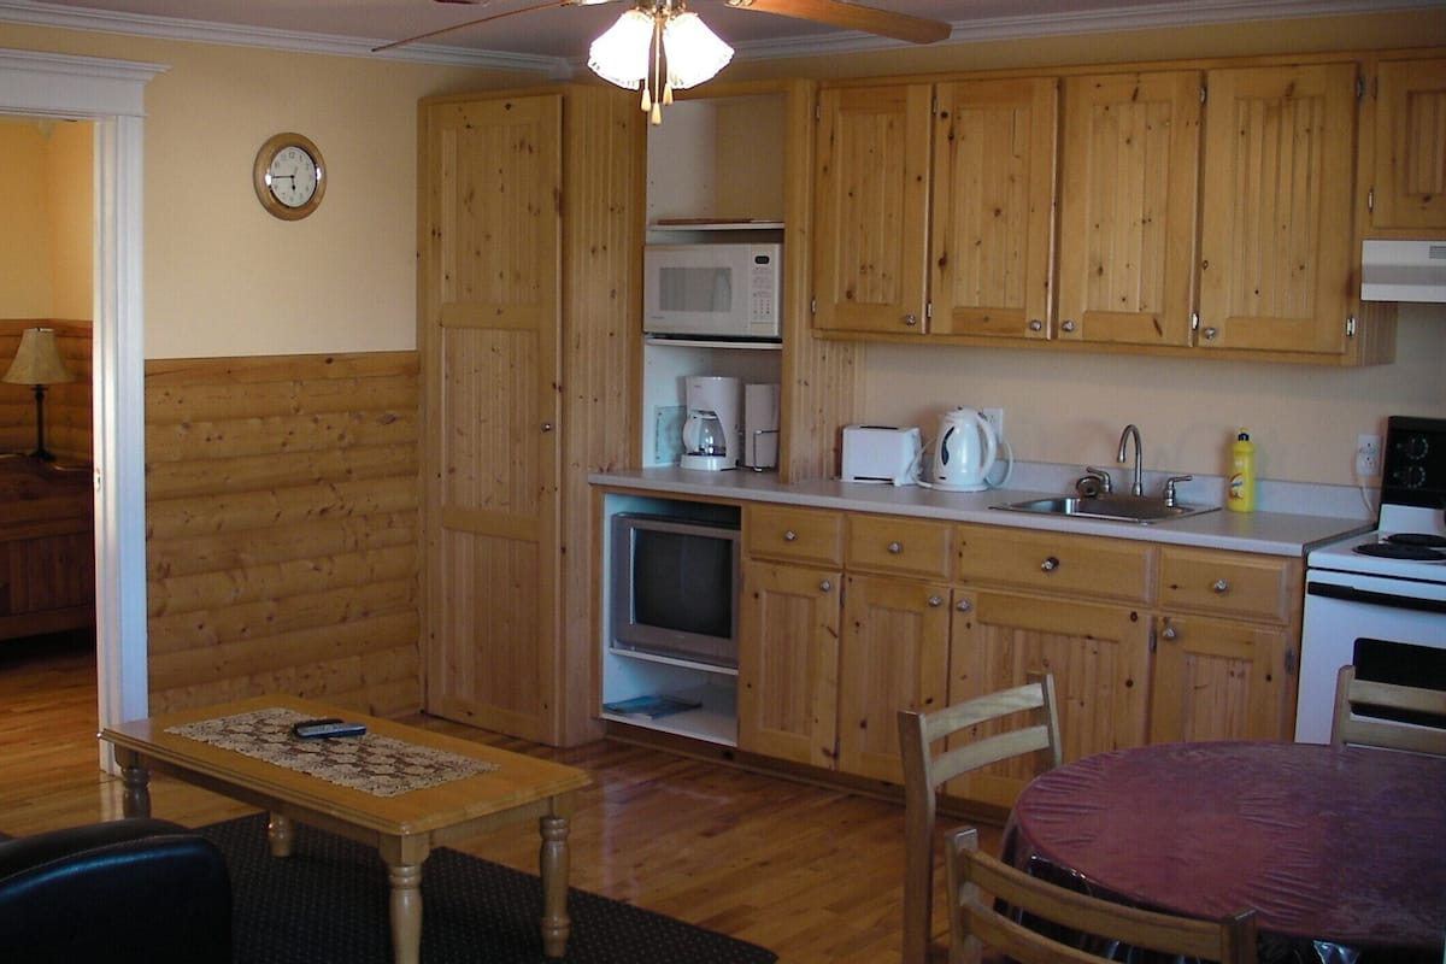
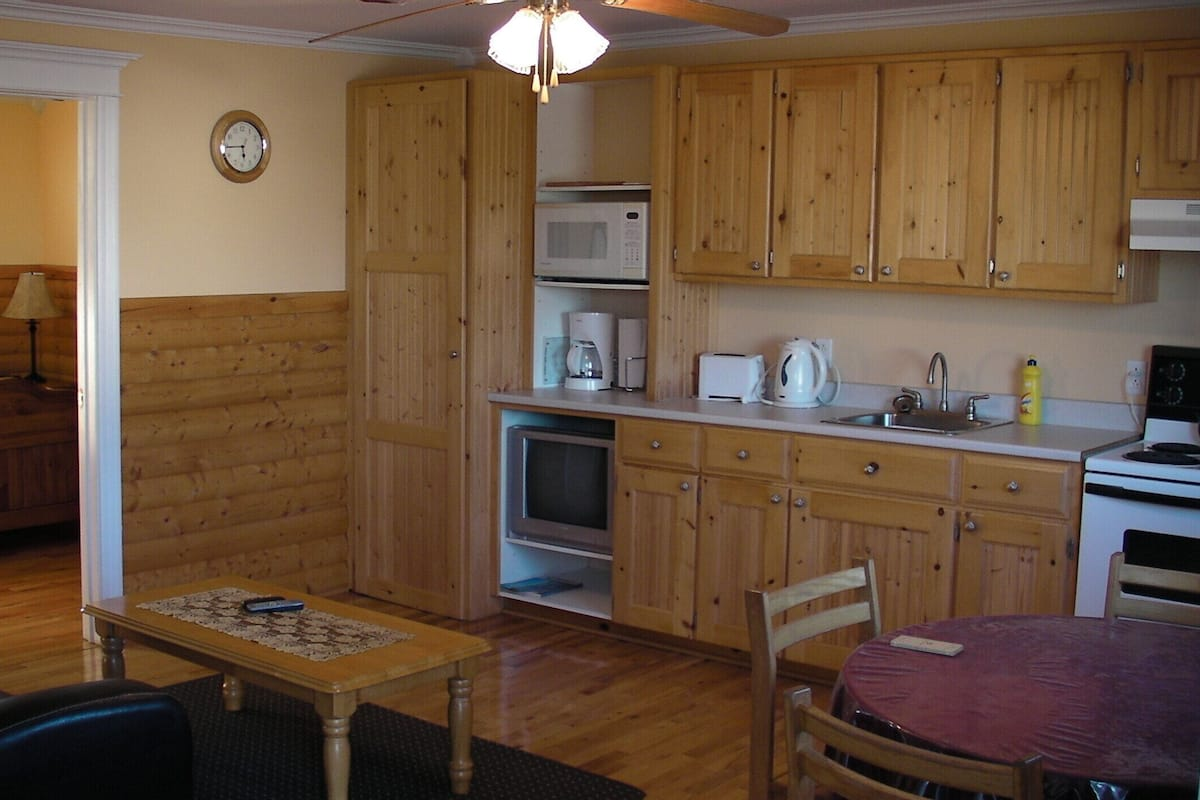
+ smartphone [889,634,964,657]
